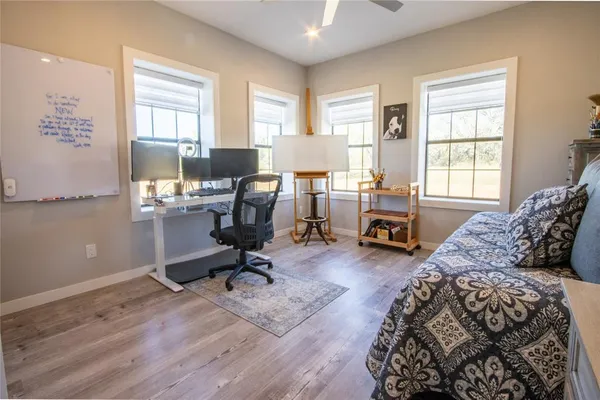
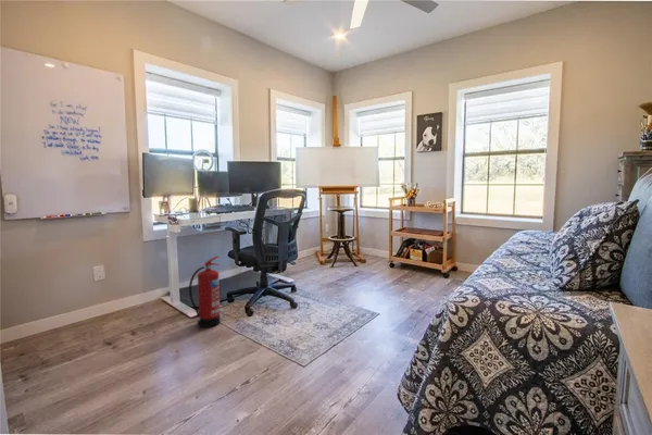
+ fire extinguisher [188,256,222,328]
